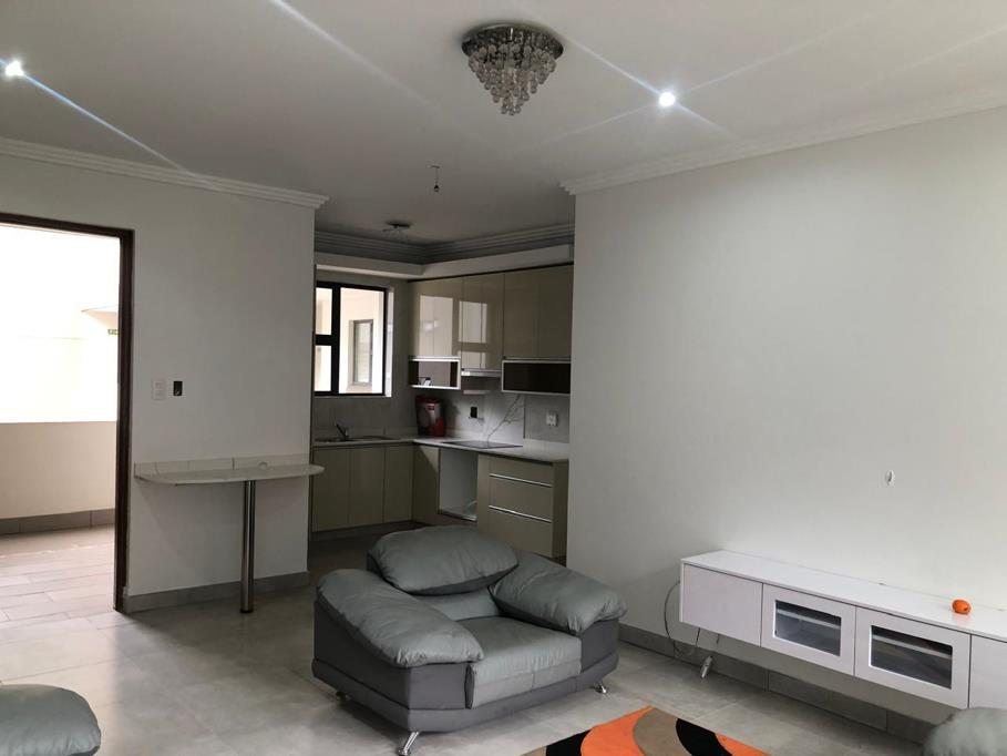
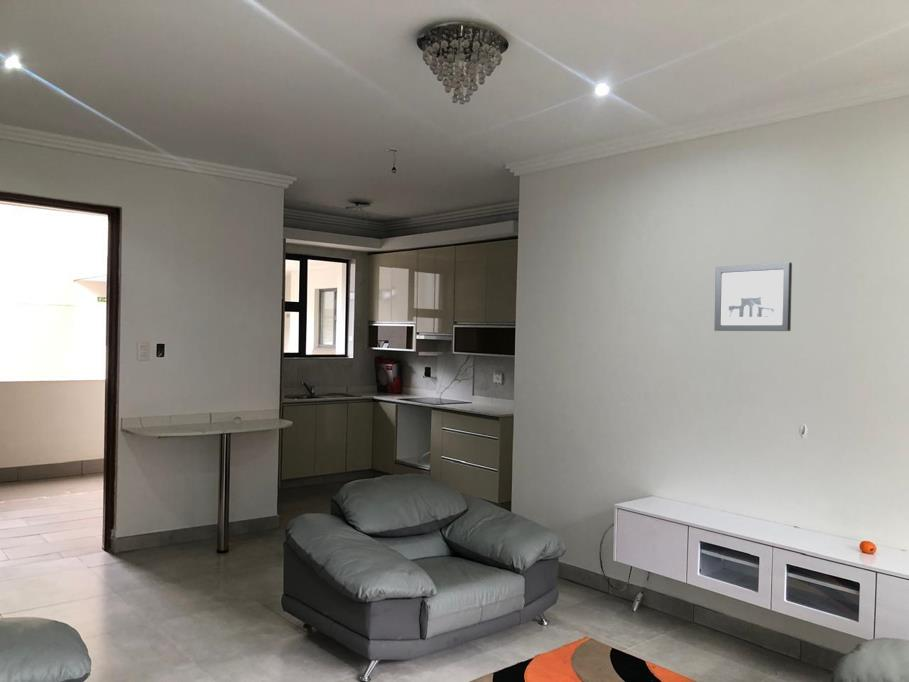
+ wall art [713,261,793,332]
